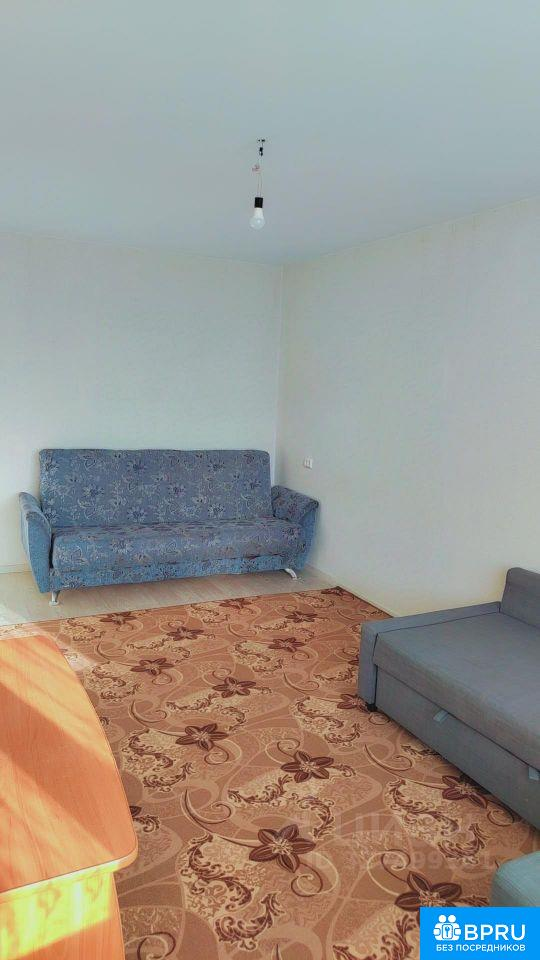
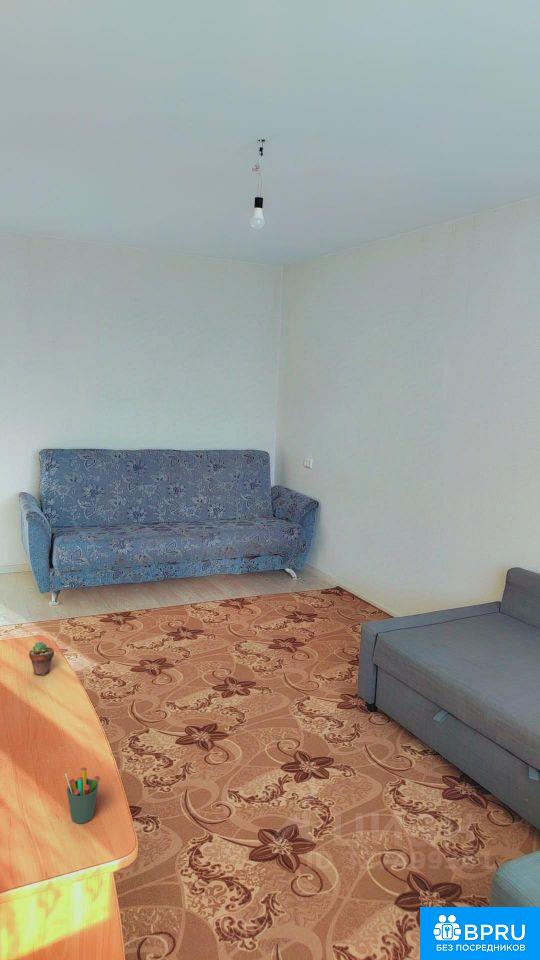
+ pen holder [64,767,101,824]
+ potted succulent [28,641,55,676]
